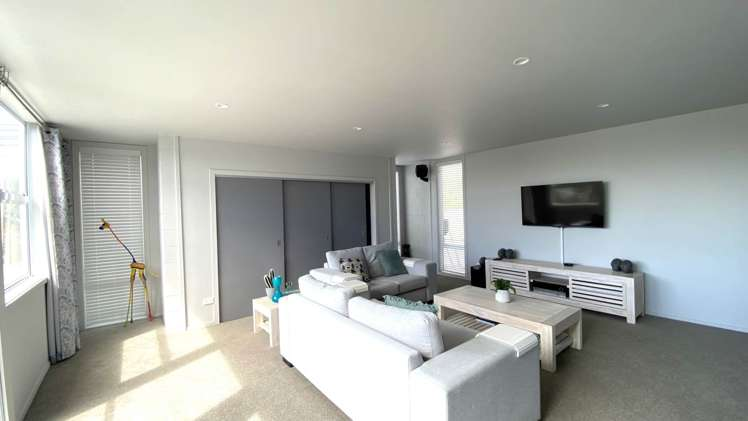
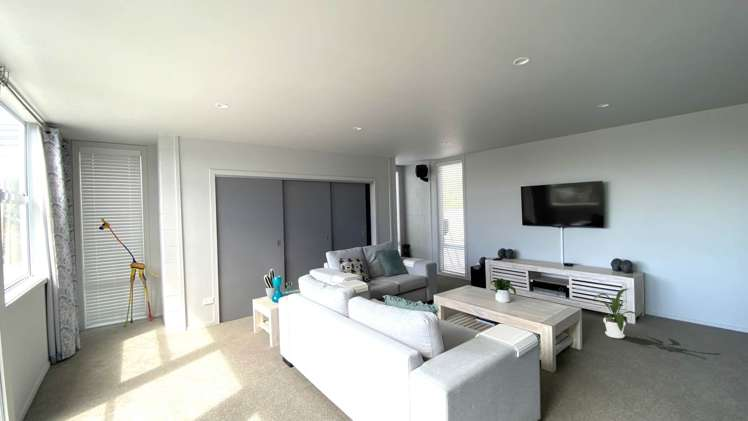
+ house plant [593,288,647,339]
